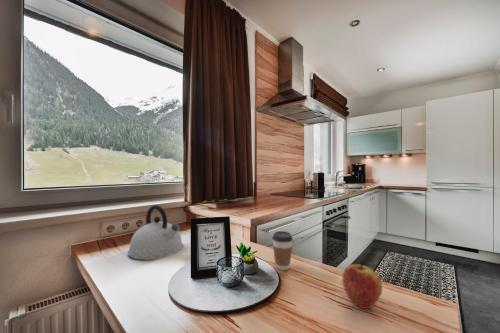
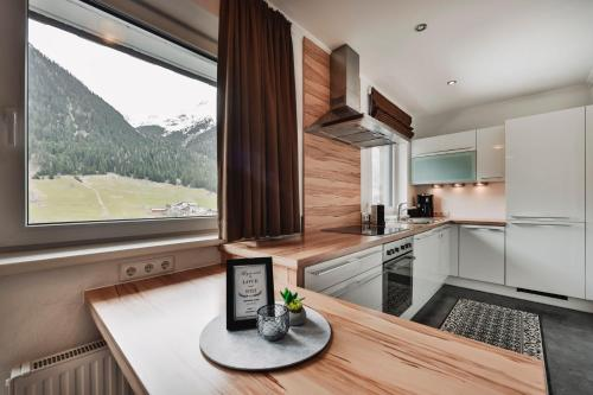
- apple [341,263,383,310]
- coffee cup [271,230,294,271]
- kettle [127,204,184,261]
